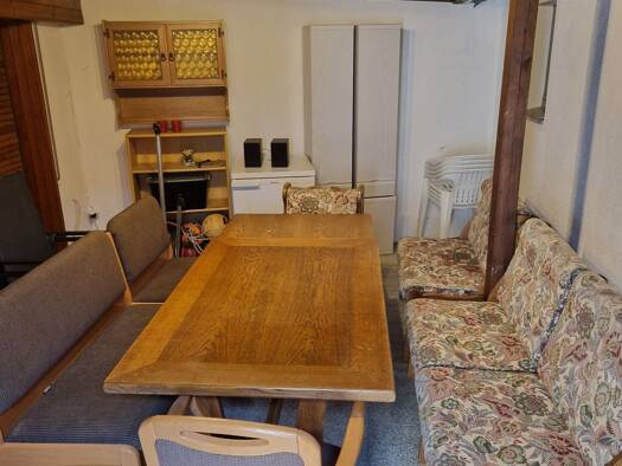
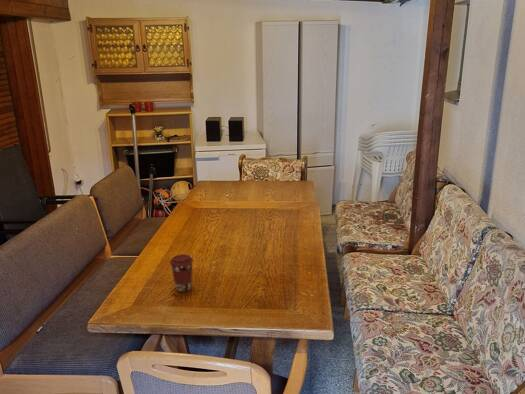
+ coffee cup [169,253,194,293]
